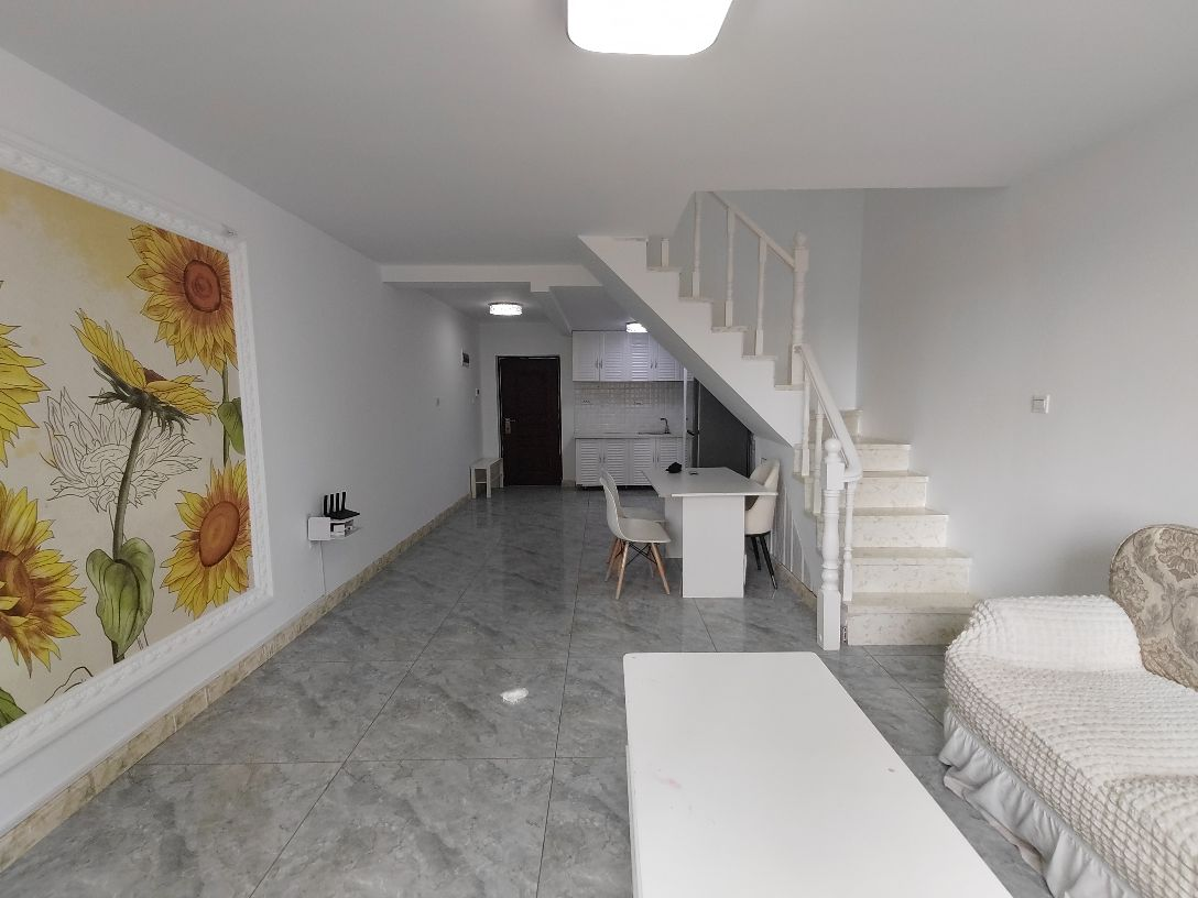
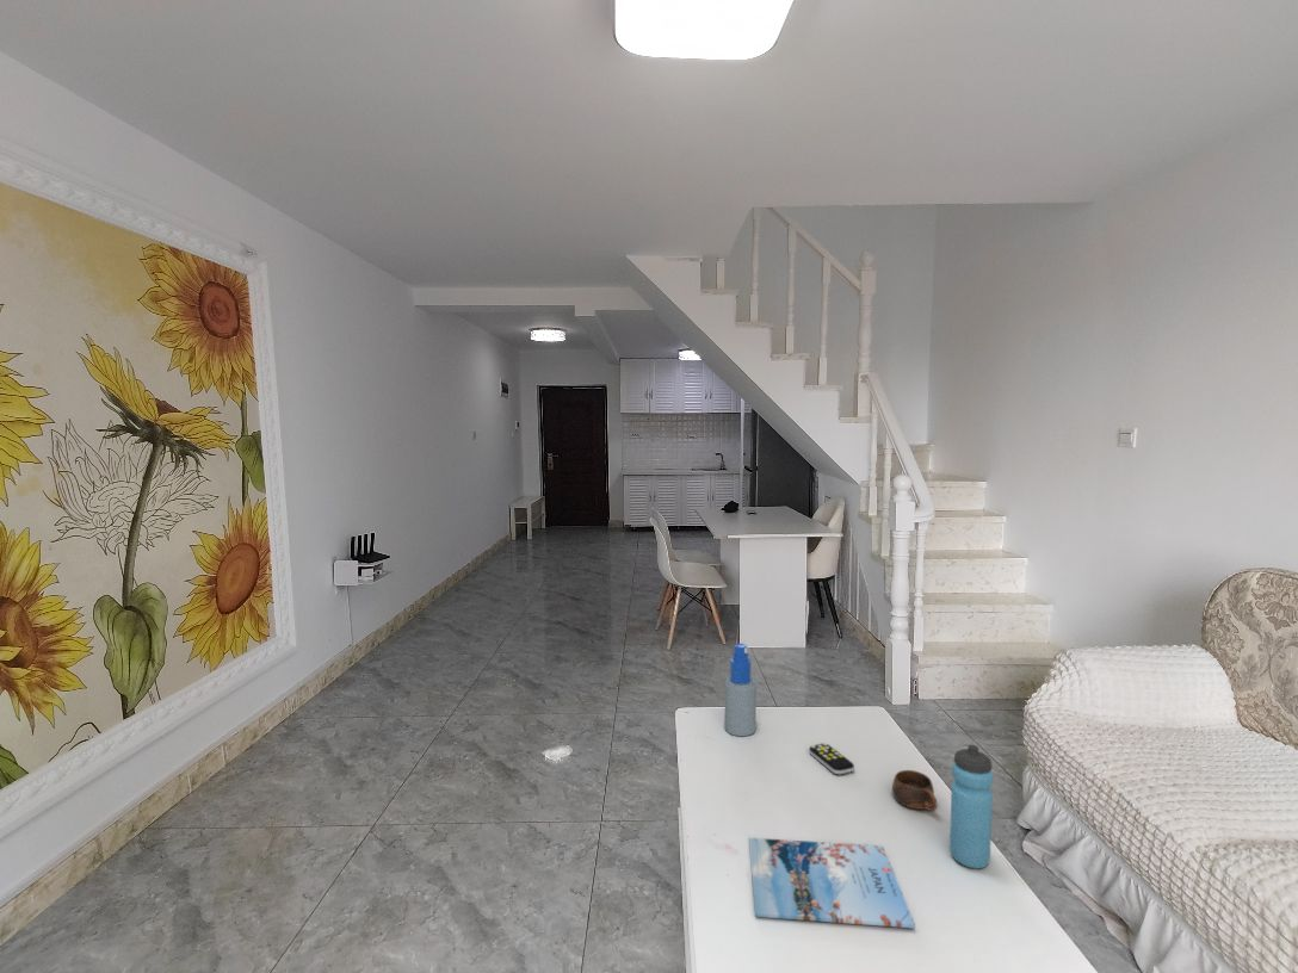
+ cup [891,769,938,812]
+ remote control [808,742,855,775]
+ water bottle [948,744,994,869]
+ spray bottle [724,643,758,737]
+ magazine [748,837,916,929]
